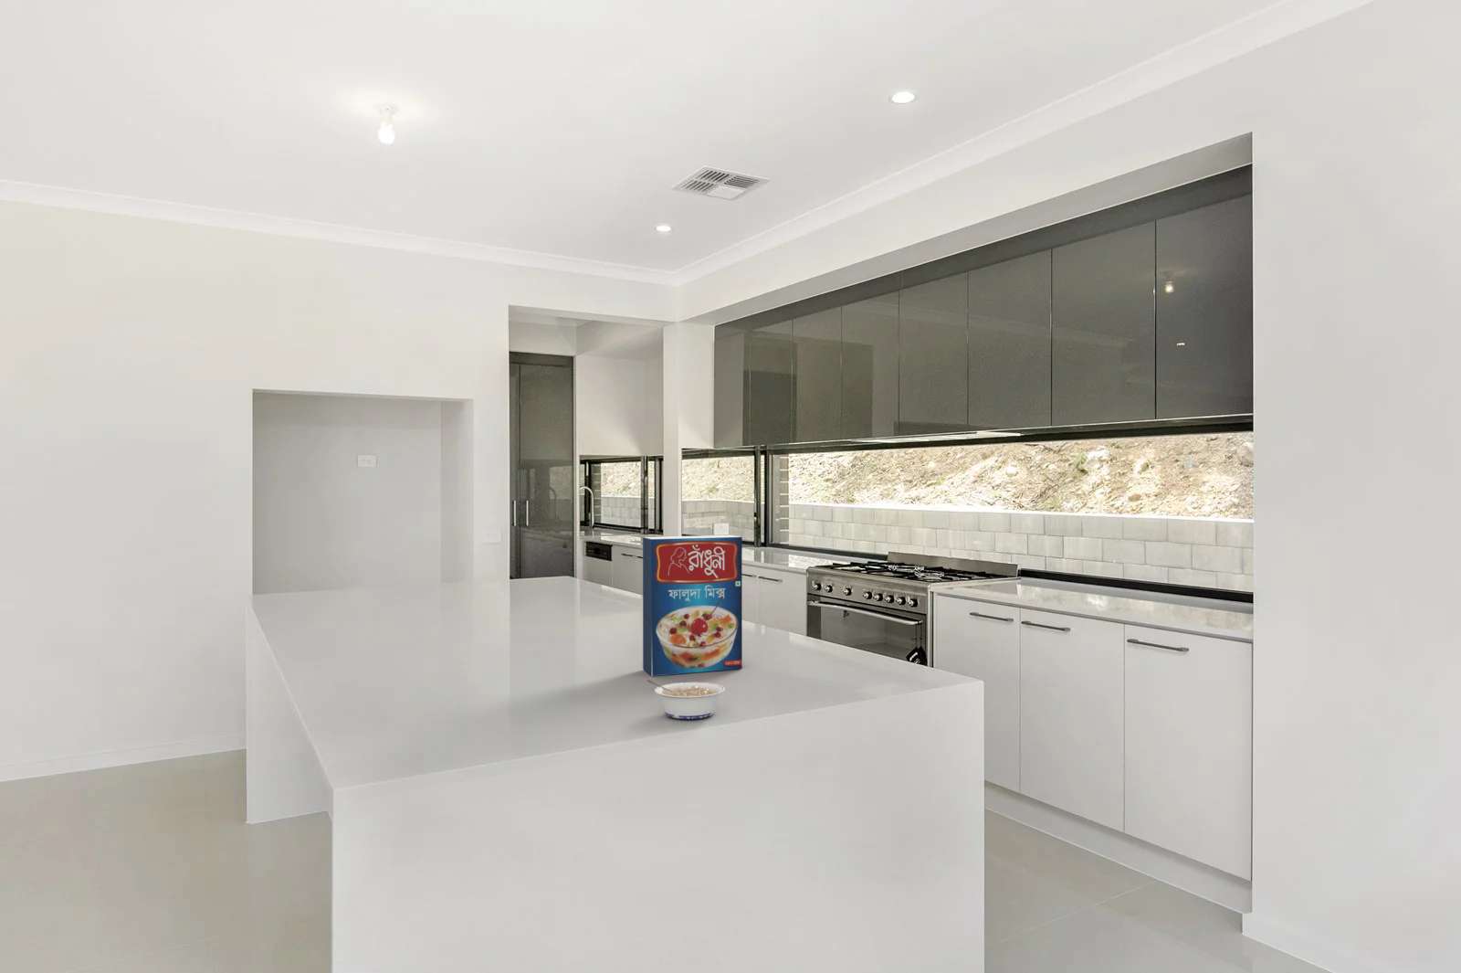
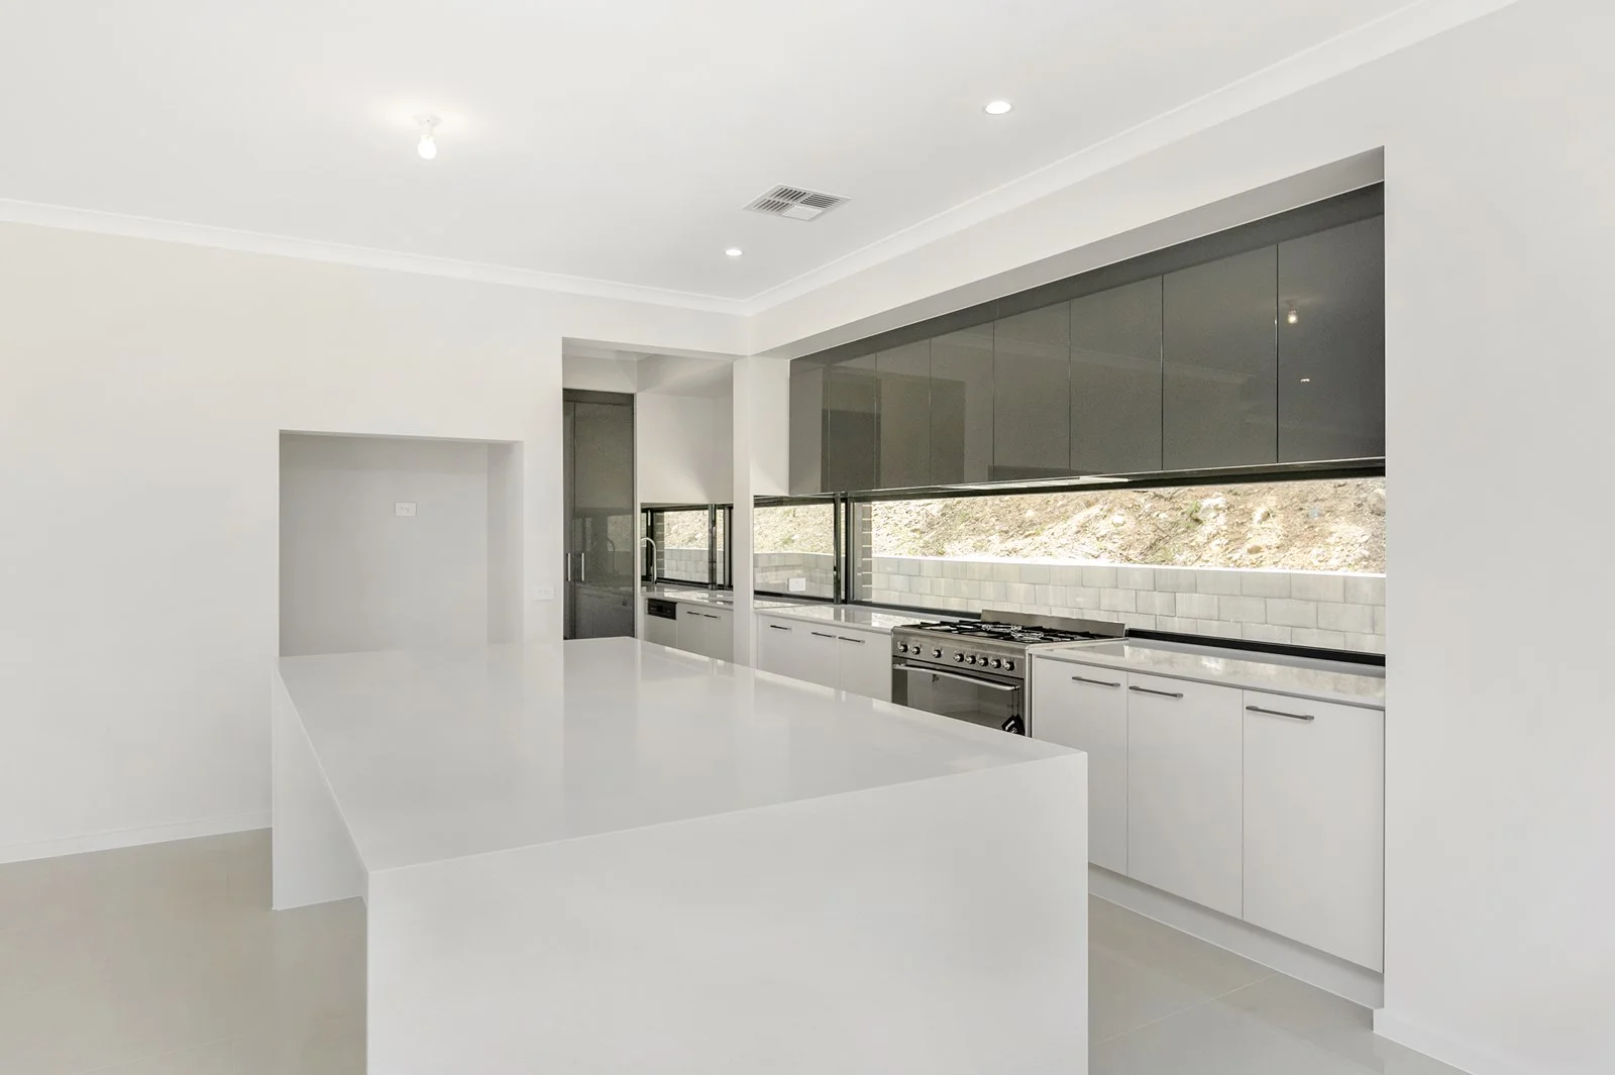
- legume [645,679,726,720]
- cereal box [641,534,744,677]
